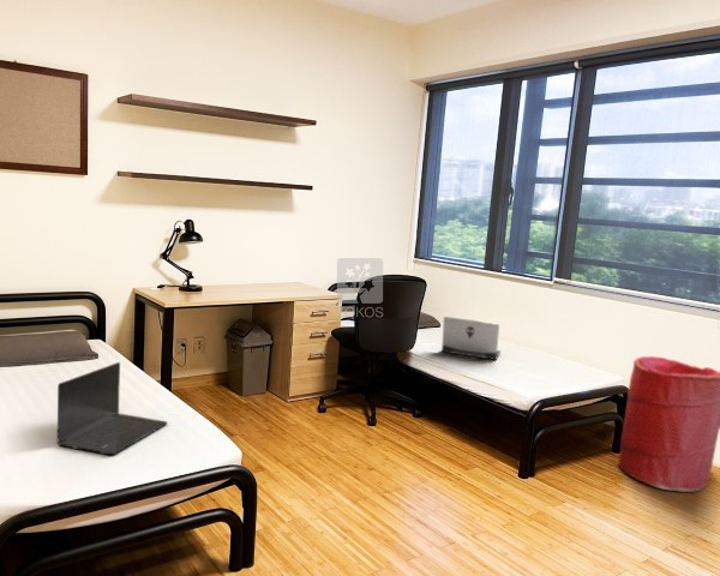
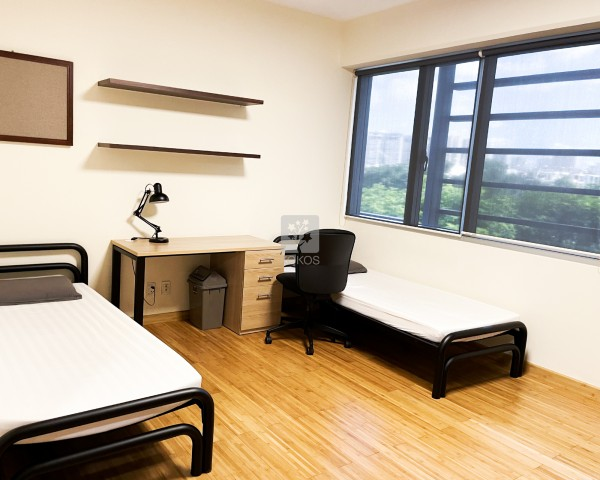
- laptop [440,316,502,361]
- laundry hamper [618,355,720,492]
- laptop [56,361,168,456]
